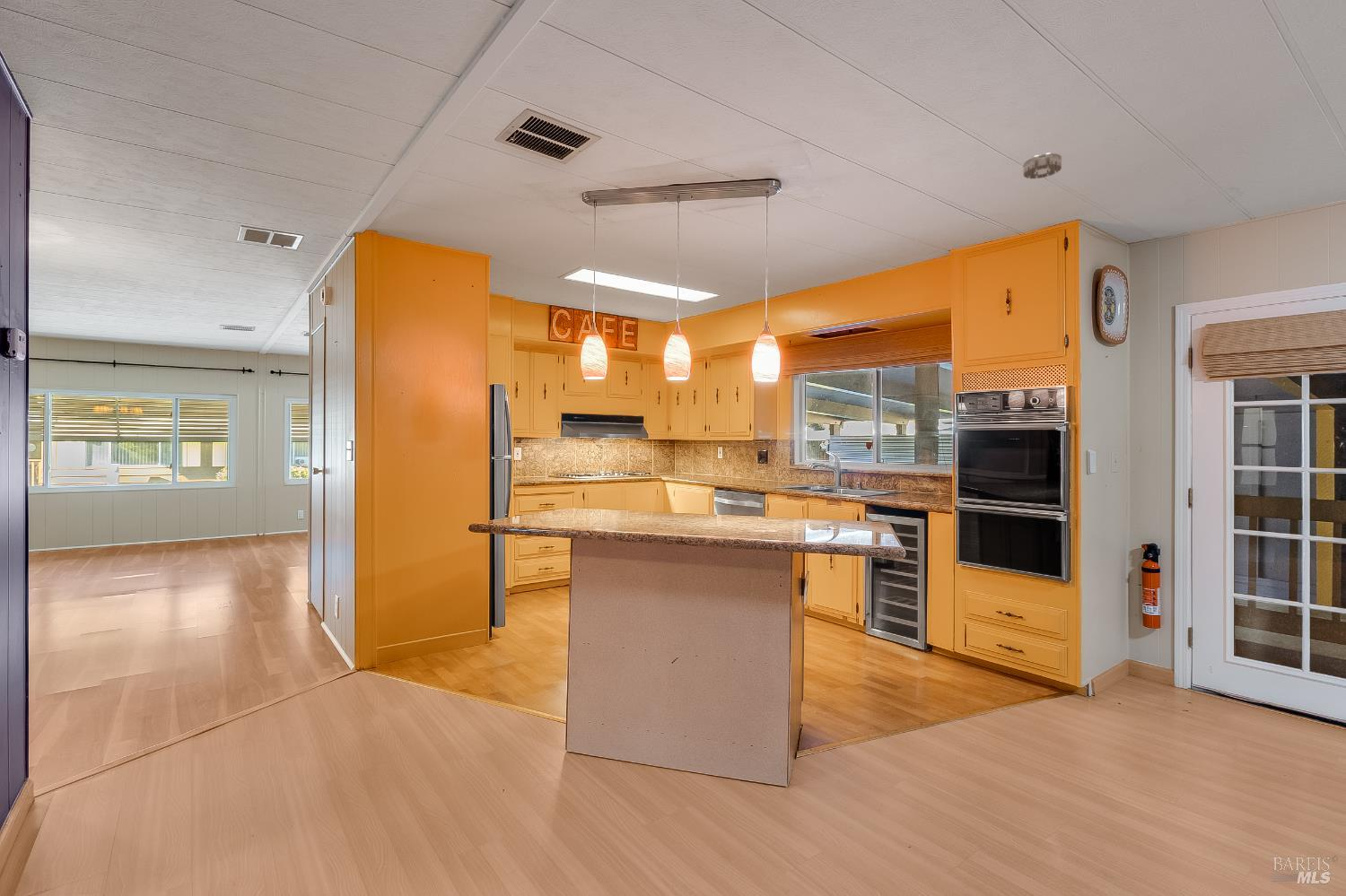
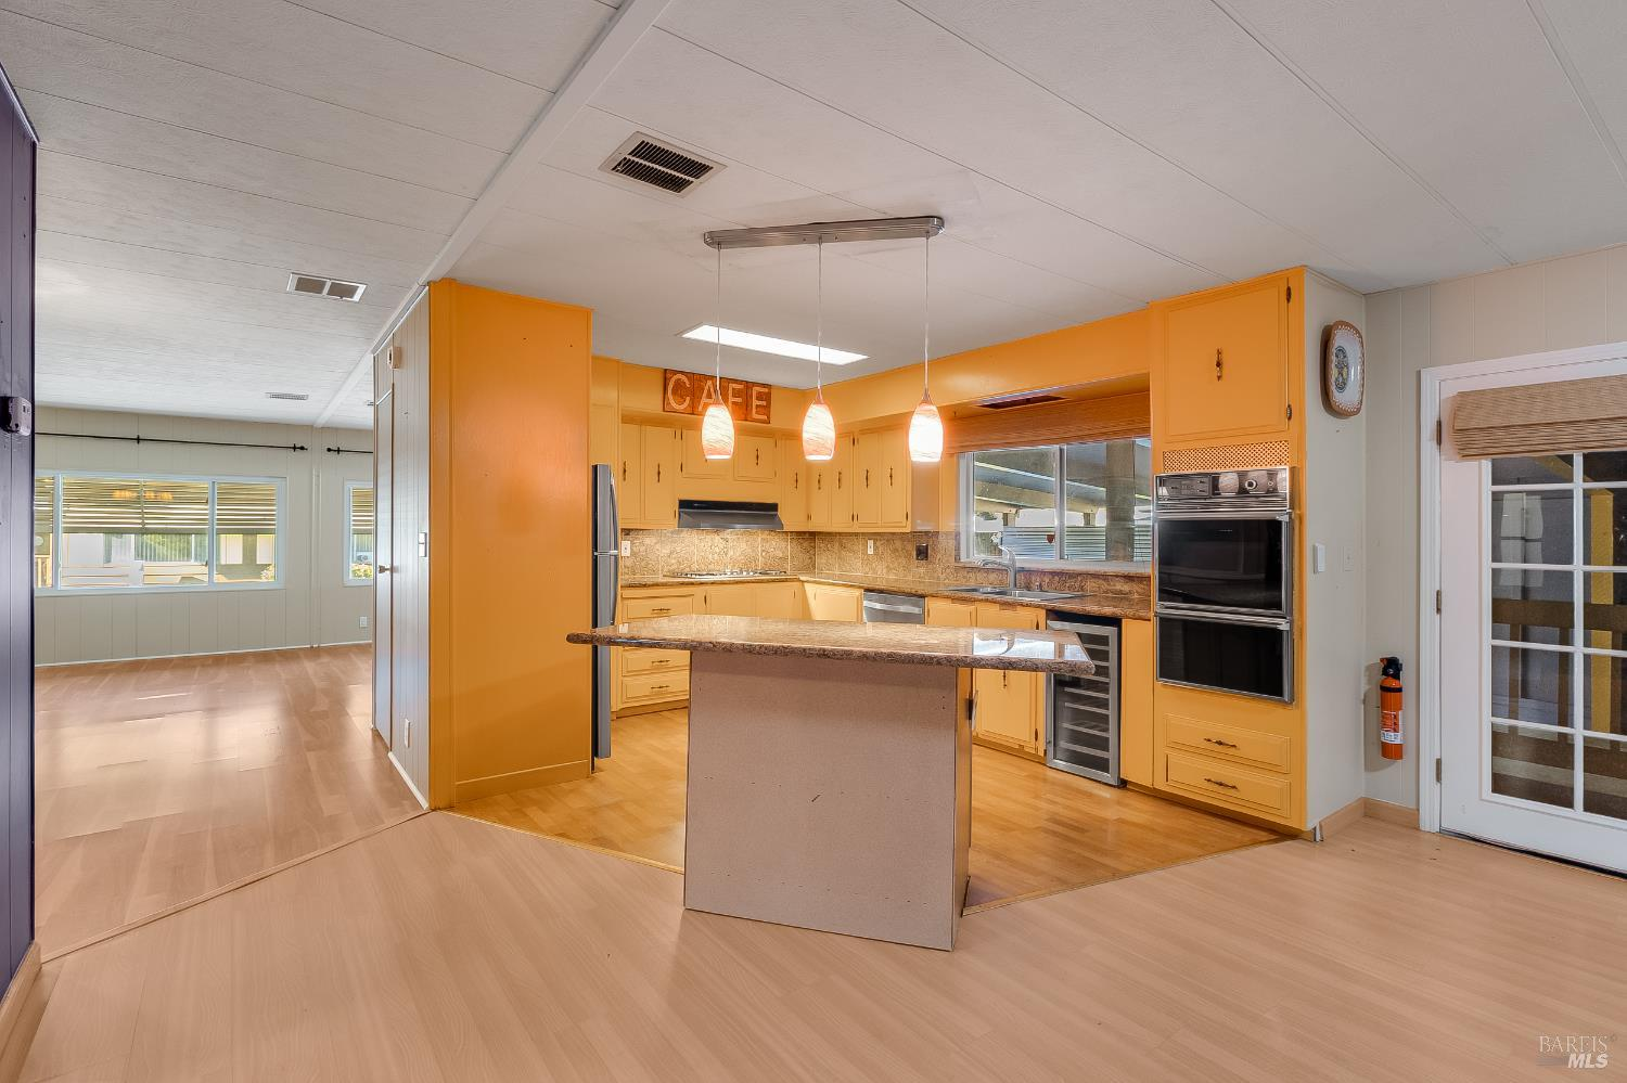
- smoke detector [1022,152,1062,179]
